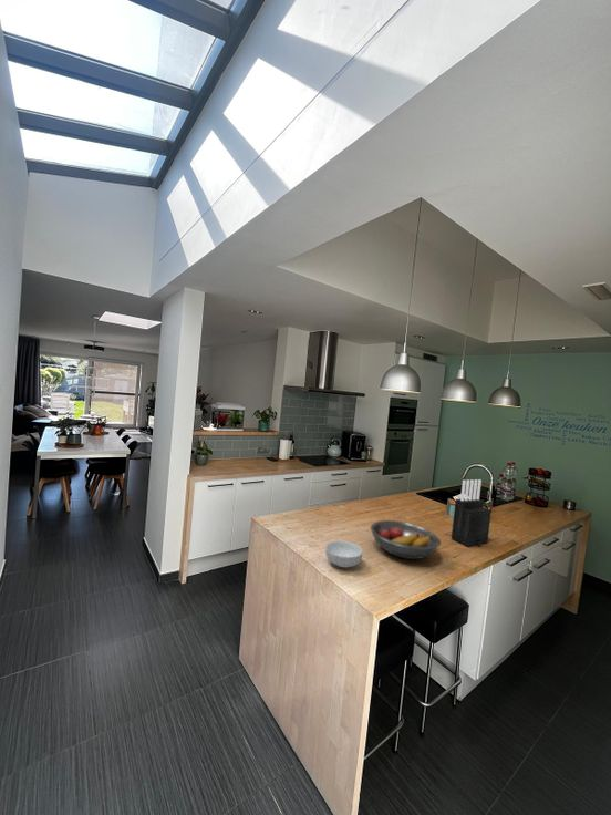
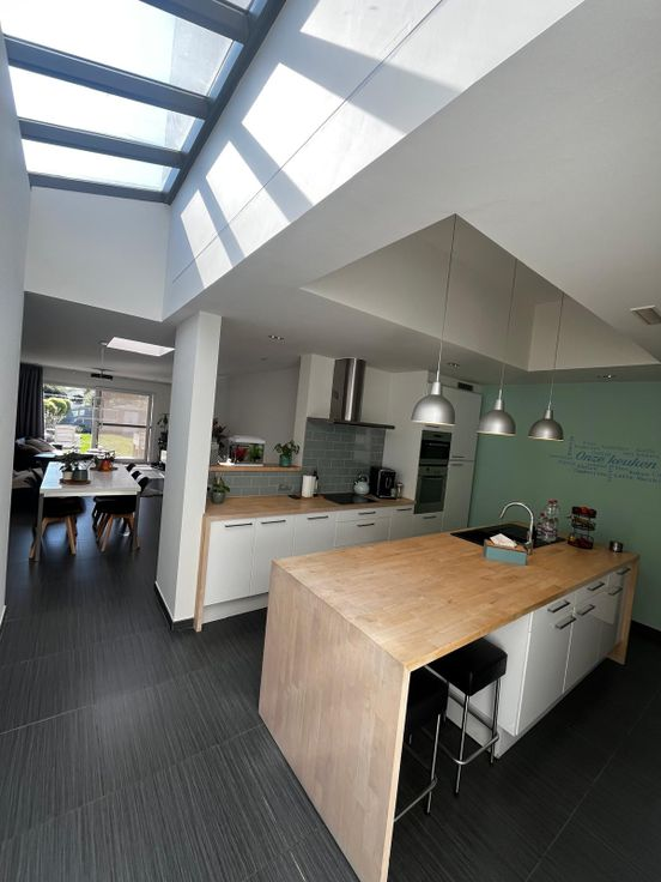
- knife block [451,478,493,548]
- cereal bowl [324,540,363,569]
- fruit bowl [370,519,442,560]
